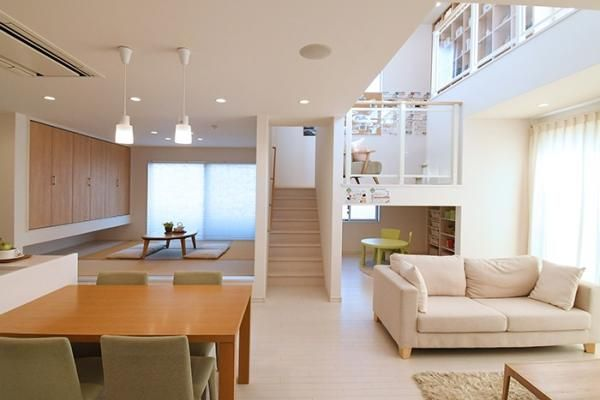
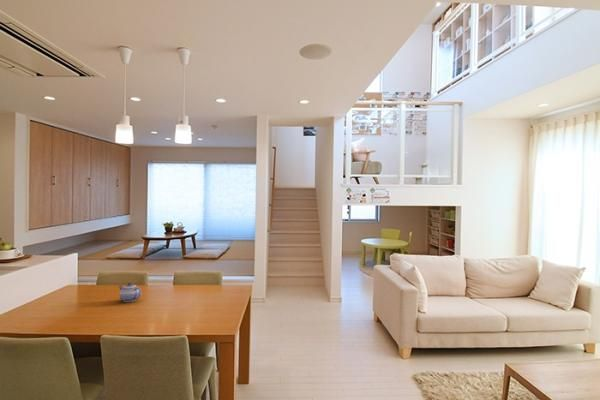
+ teapot [118,282,142,303]
